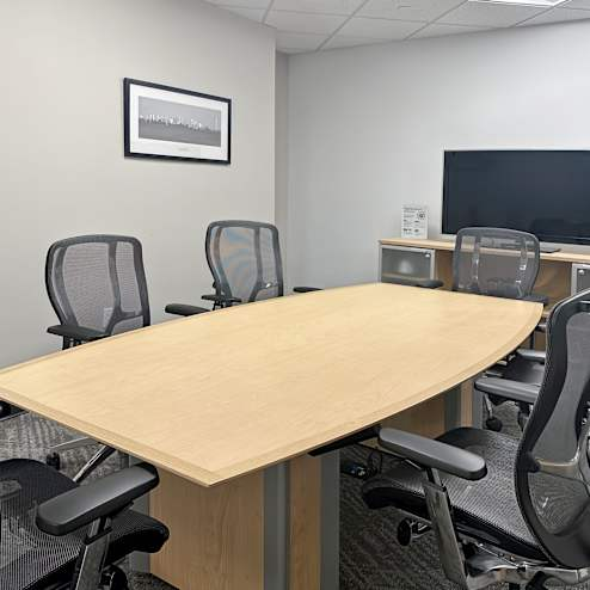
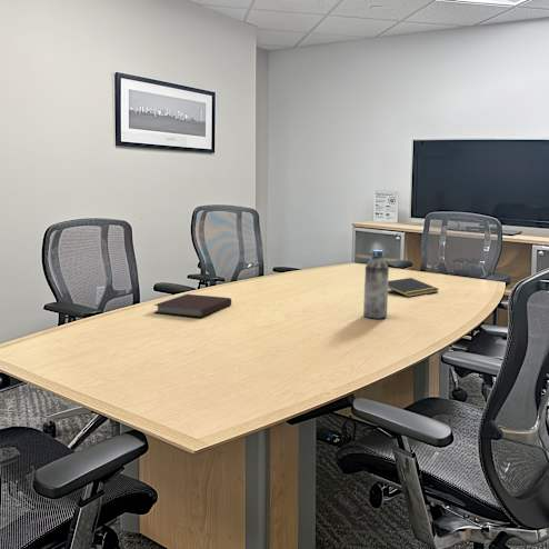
+ notebook [152,293,232,319]
+ water bottle [362,249,390,320]
+ notepad [388,277,439,298]
